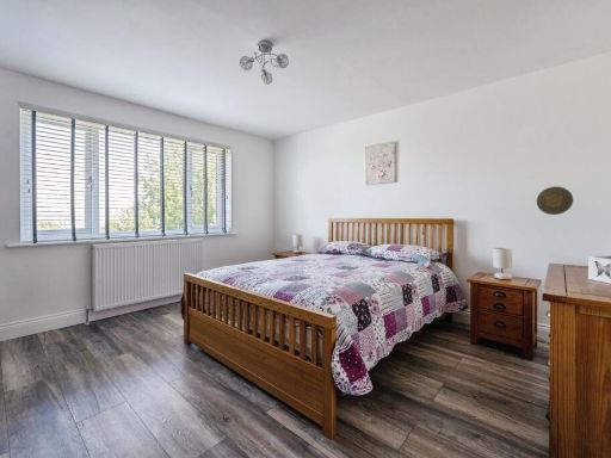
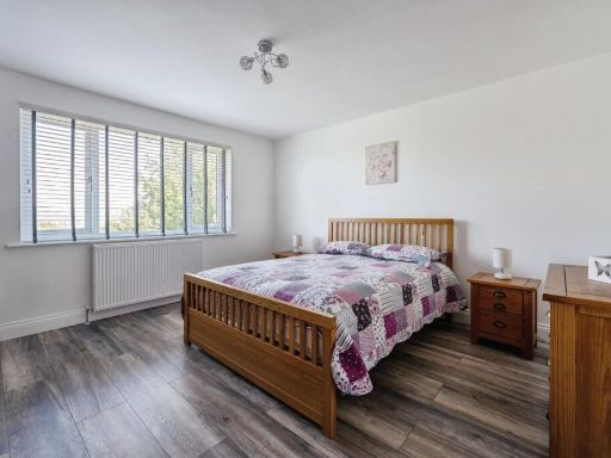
- decorative plate [536,185,574,216]
